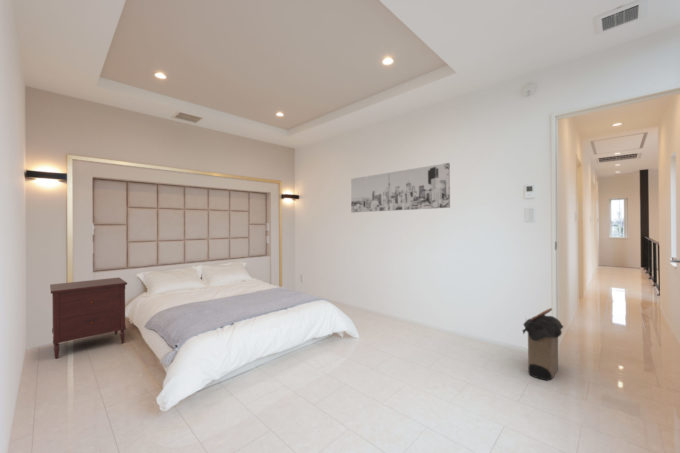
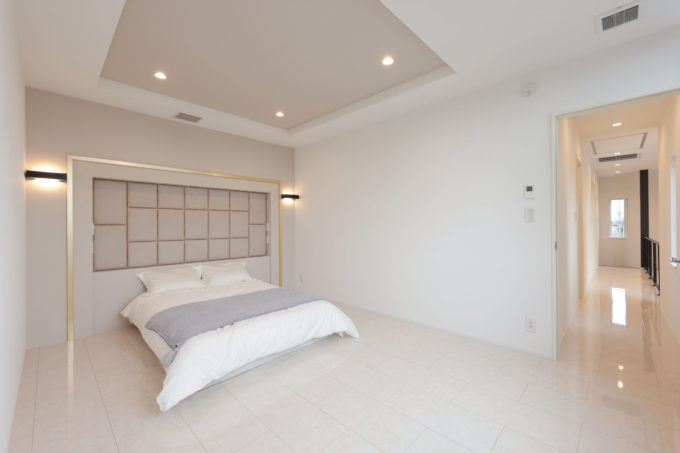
- dresser [49,277,128,359]
- wall art [350,162,451,214]
- laundry hamper [521,307,565,381]
